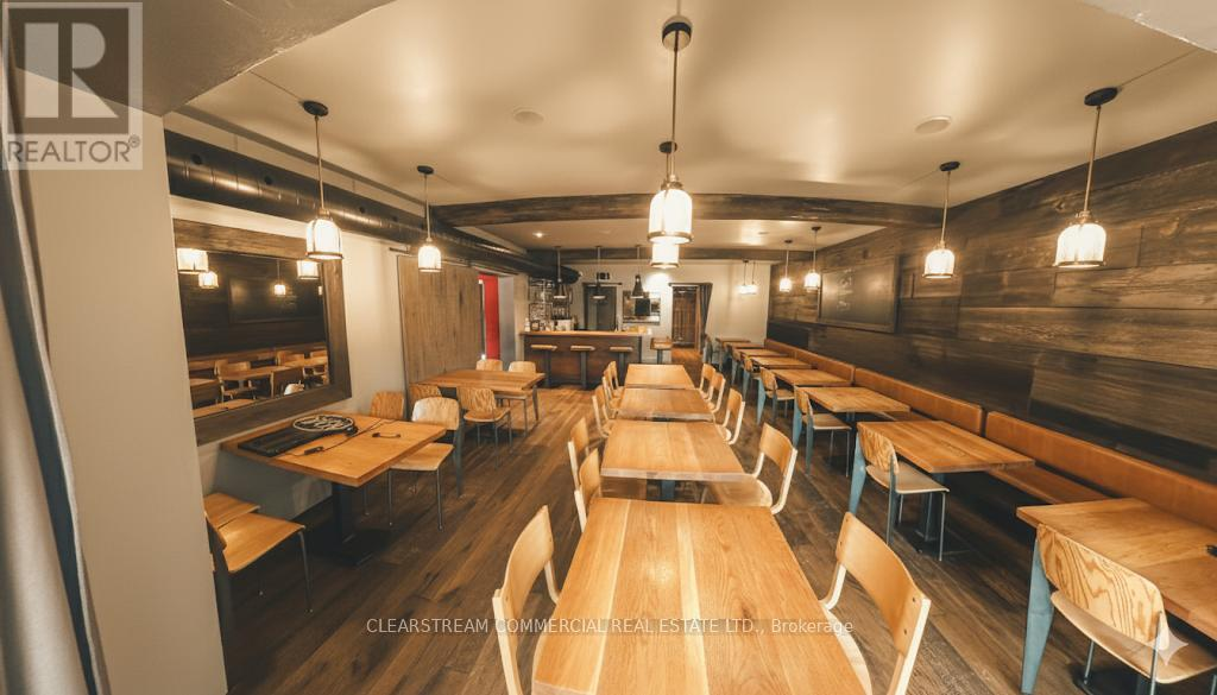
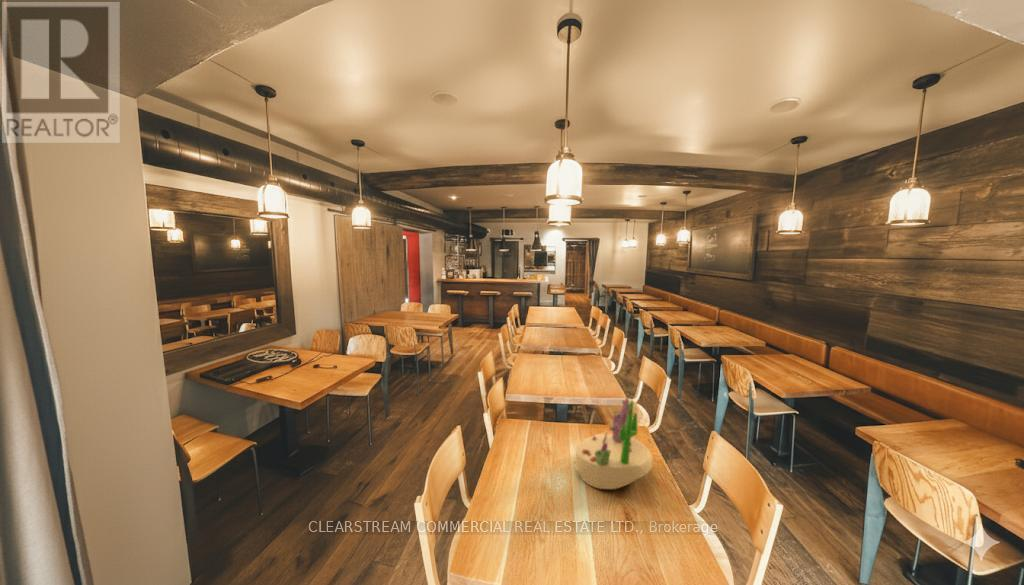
+ succulent planter [574,397,654,490]
